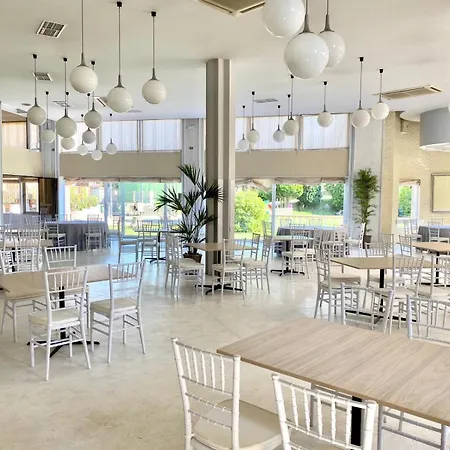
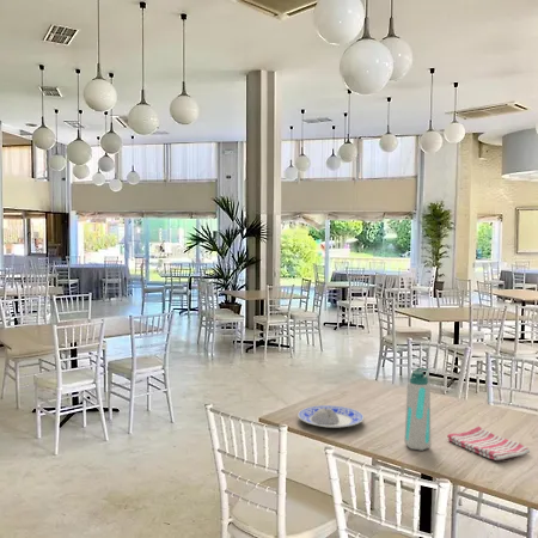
+ water bottle [403,366,432,452]
+ plate [296,404,365,429]
+ dish towel [446,424,531,461]
